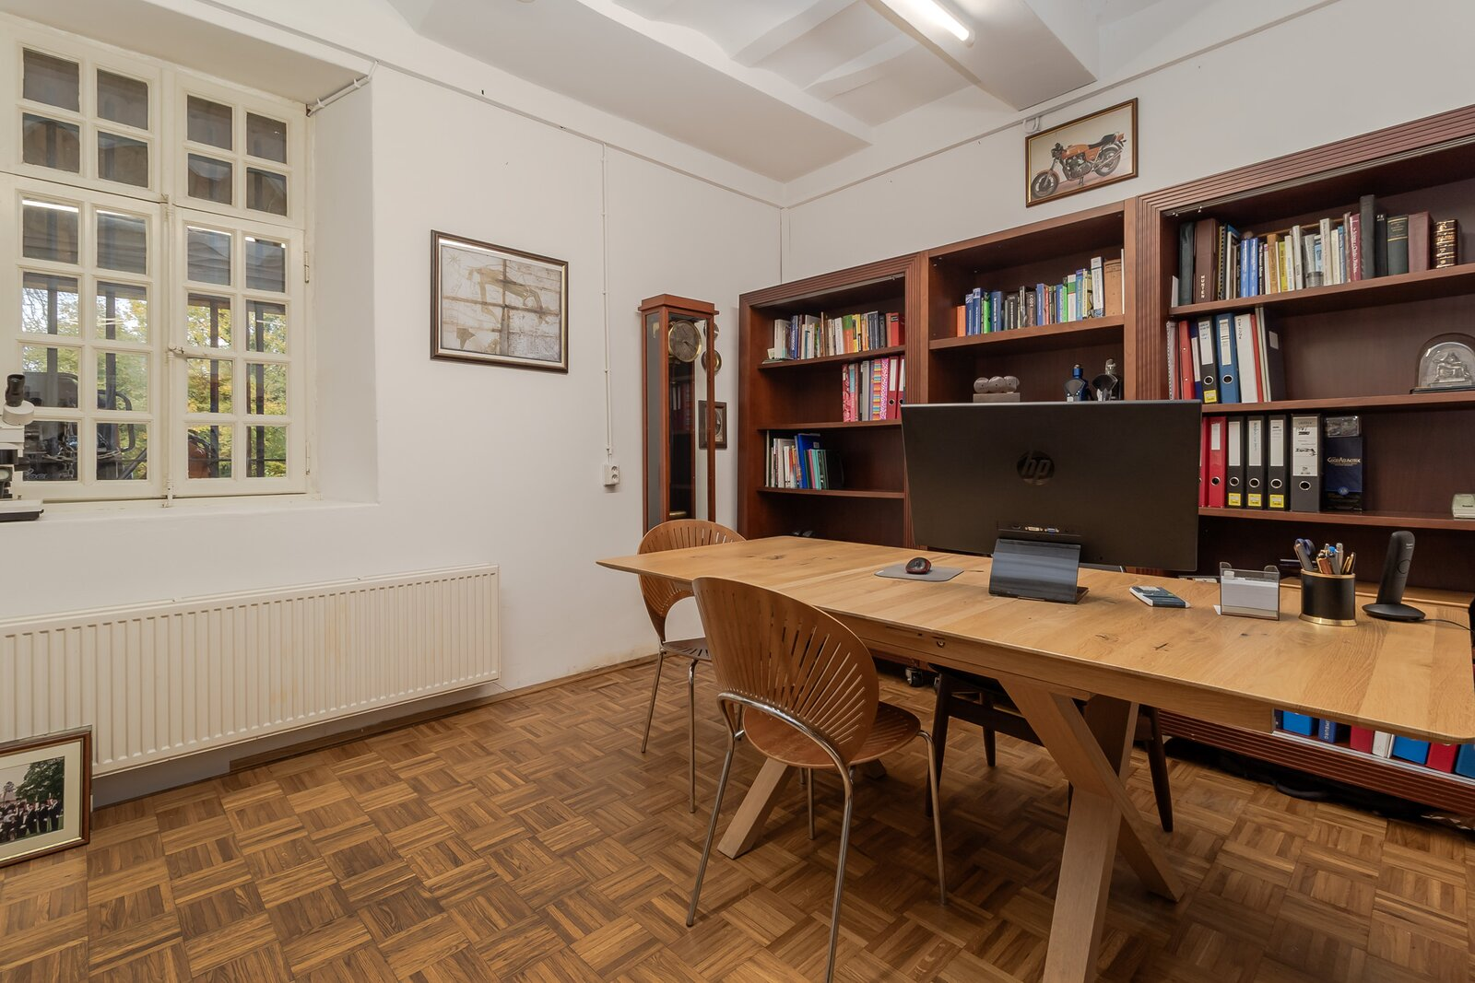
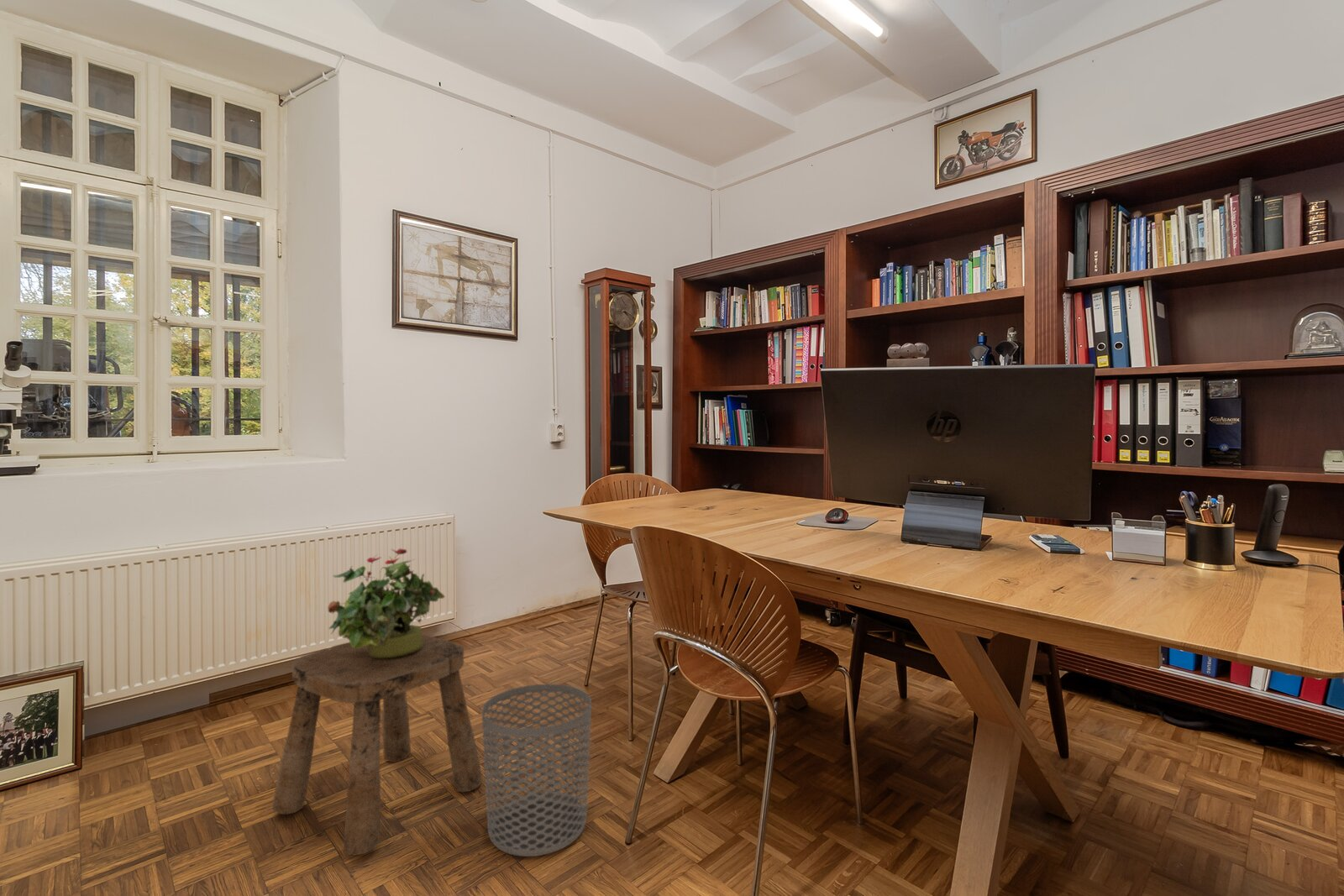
+ stool [270,633,484,857]
+ potted plant [327,548,446,658]
+ waste bin [481,684,592,857]
